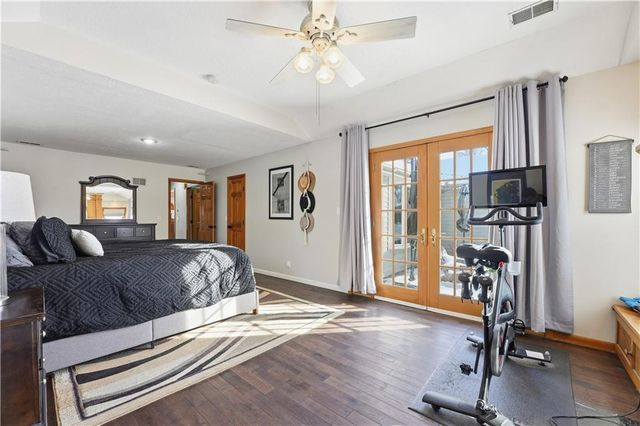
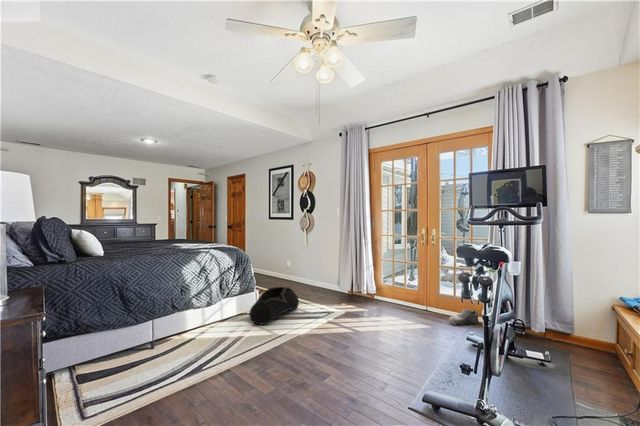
+ shoe [448,308,480,326]
+ bag [248,286,300,326]
